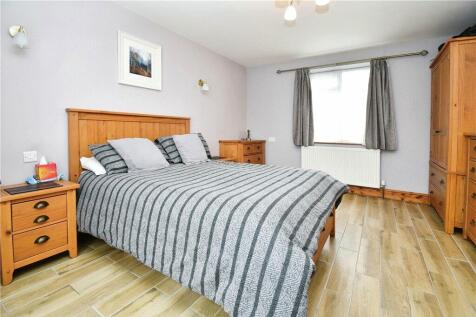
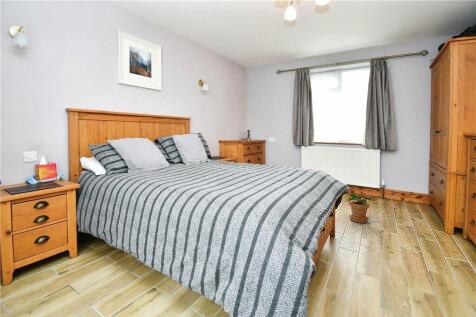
+ potted plant [346,193,375,224]
